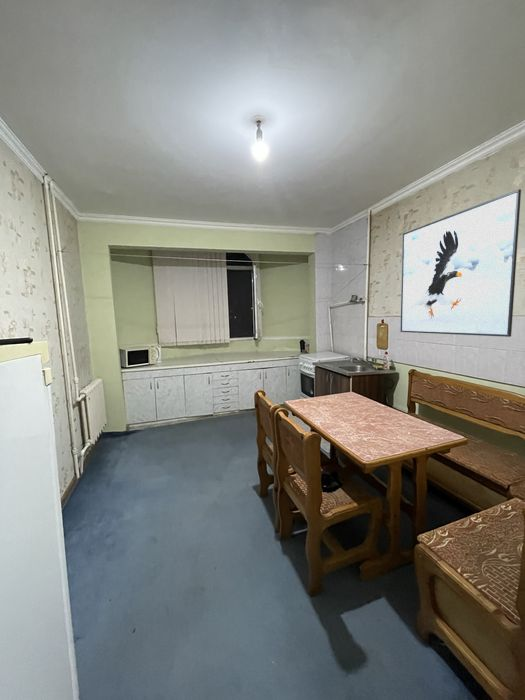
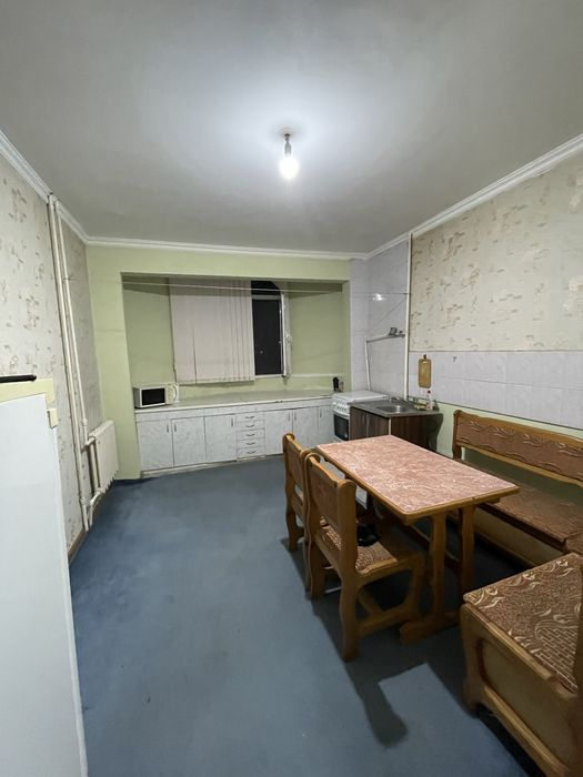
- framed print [399,188,522,338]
